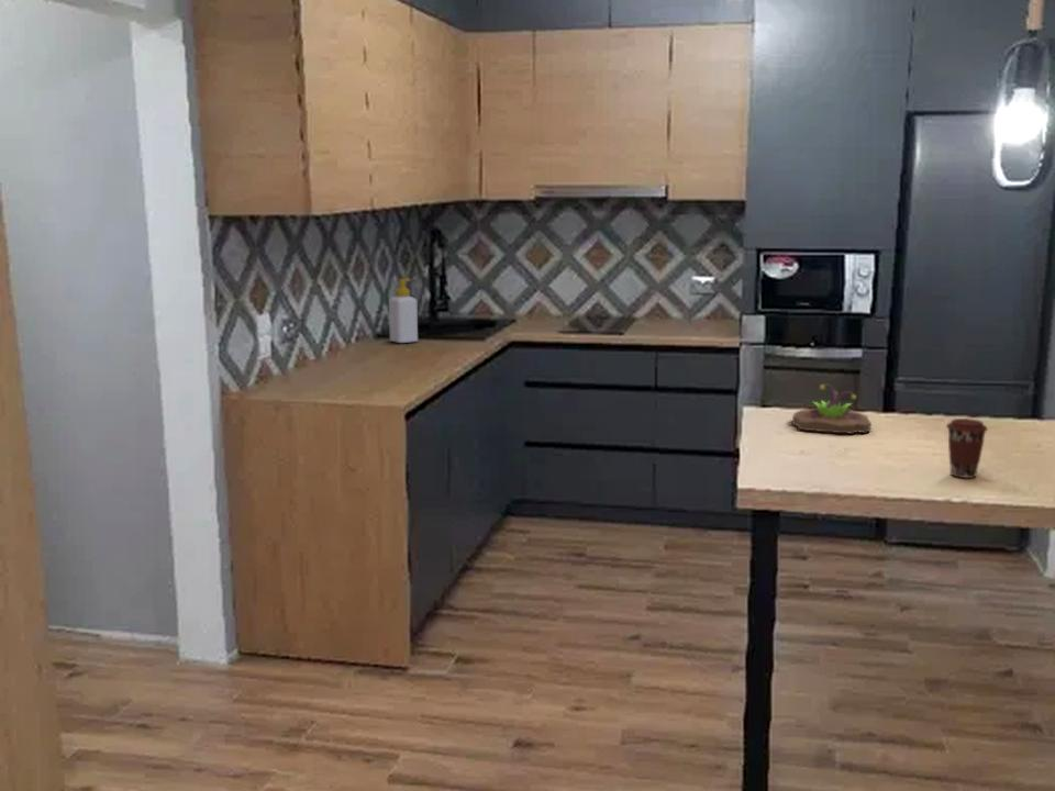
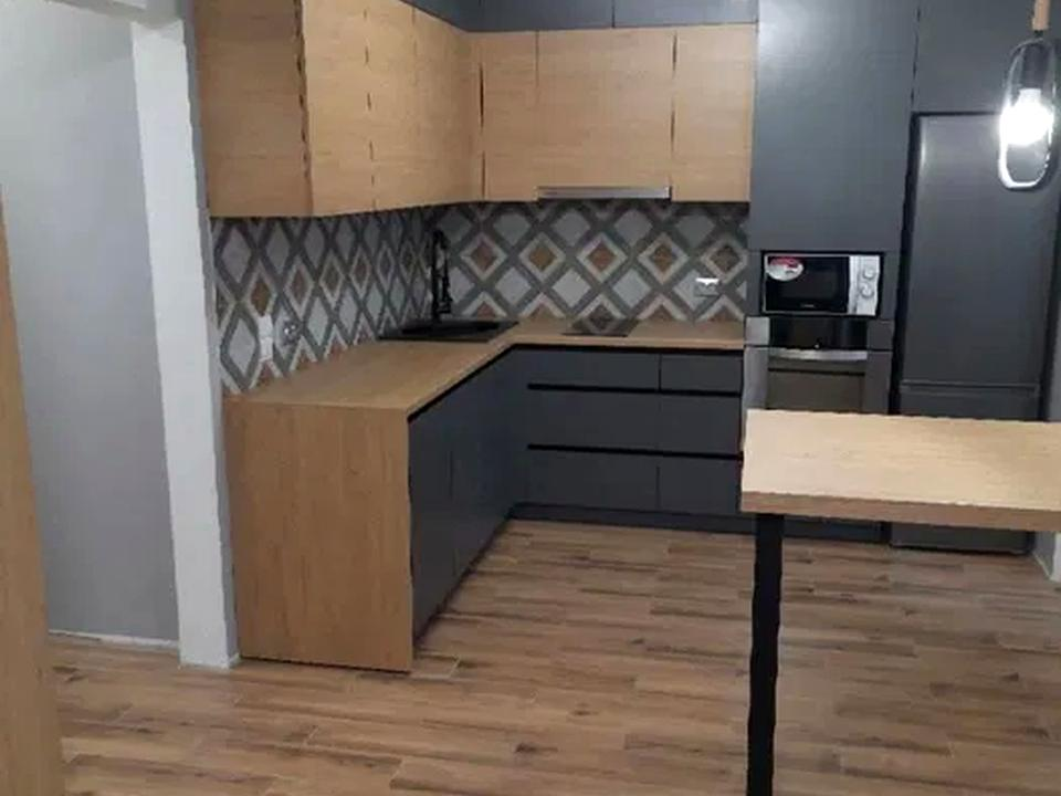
- coffee cup [945,417,989,479]
- soap bottle [388,278,419,344]
- succulent planter [791,382,873,435]
